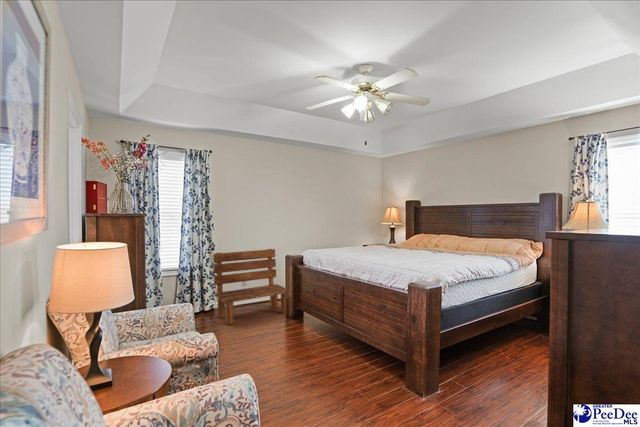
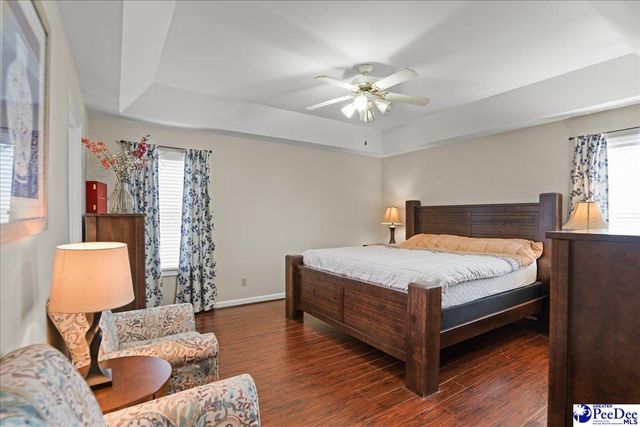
- bench [212,248,287,326]
